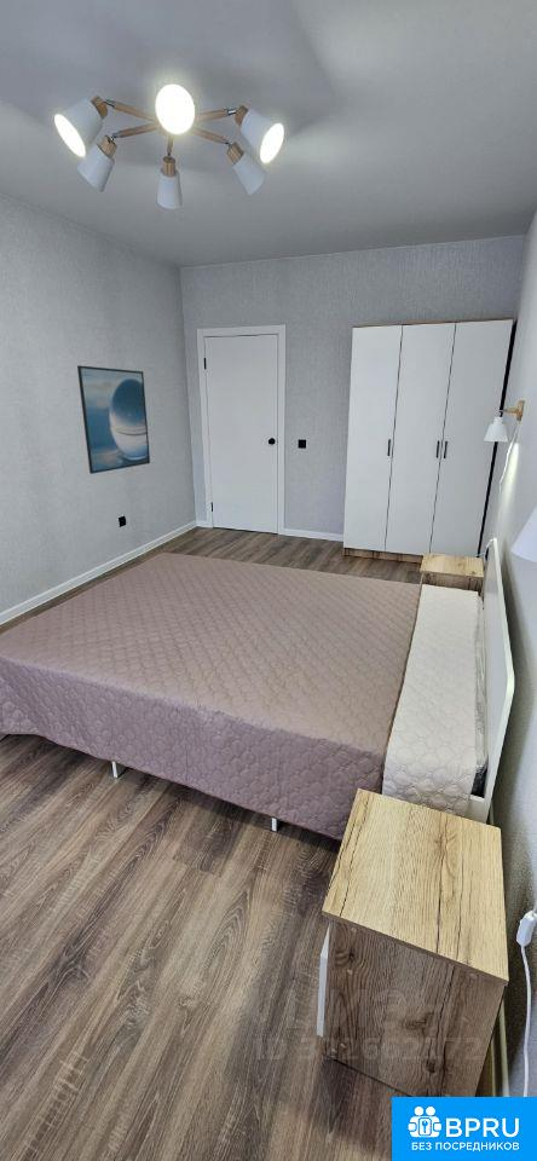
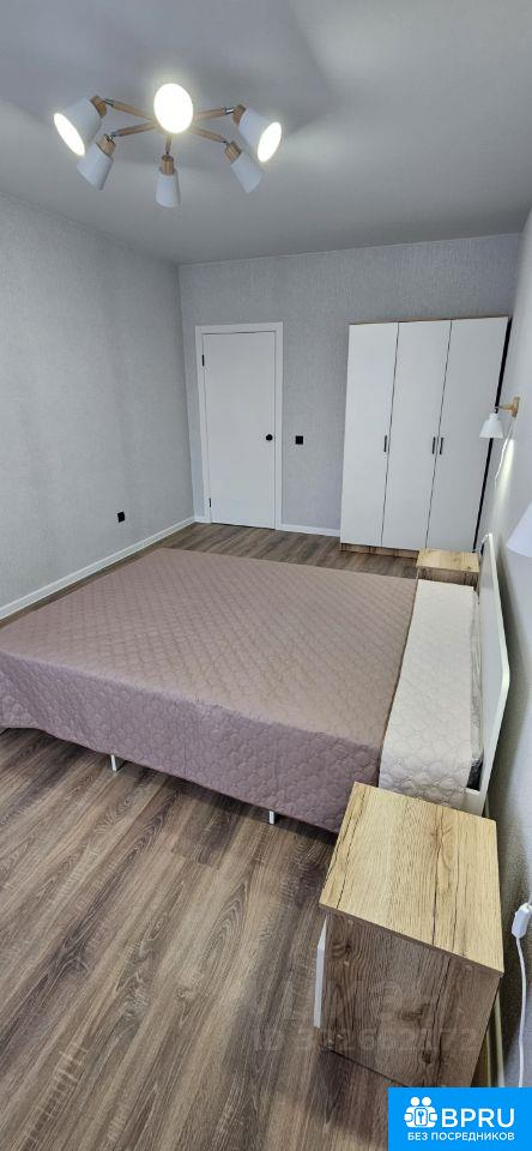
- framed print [76,364,151,475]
